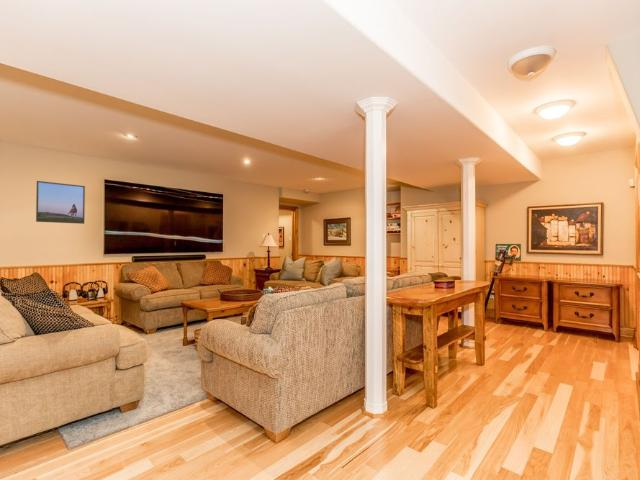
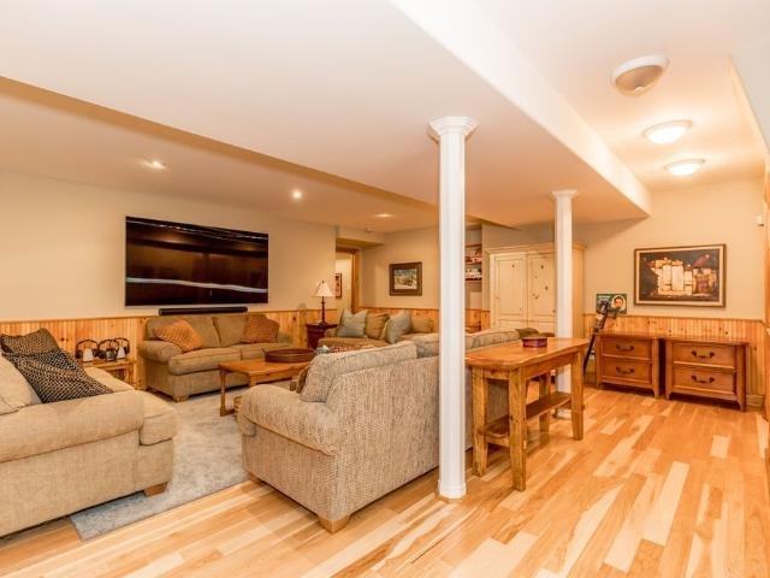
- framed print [35,180,86,225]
